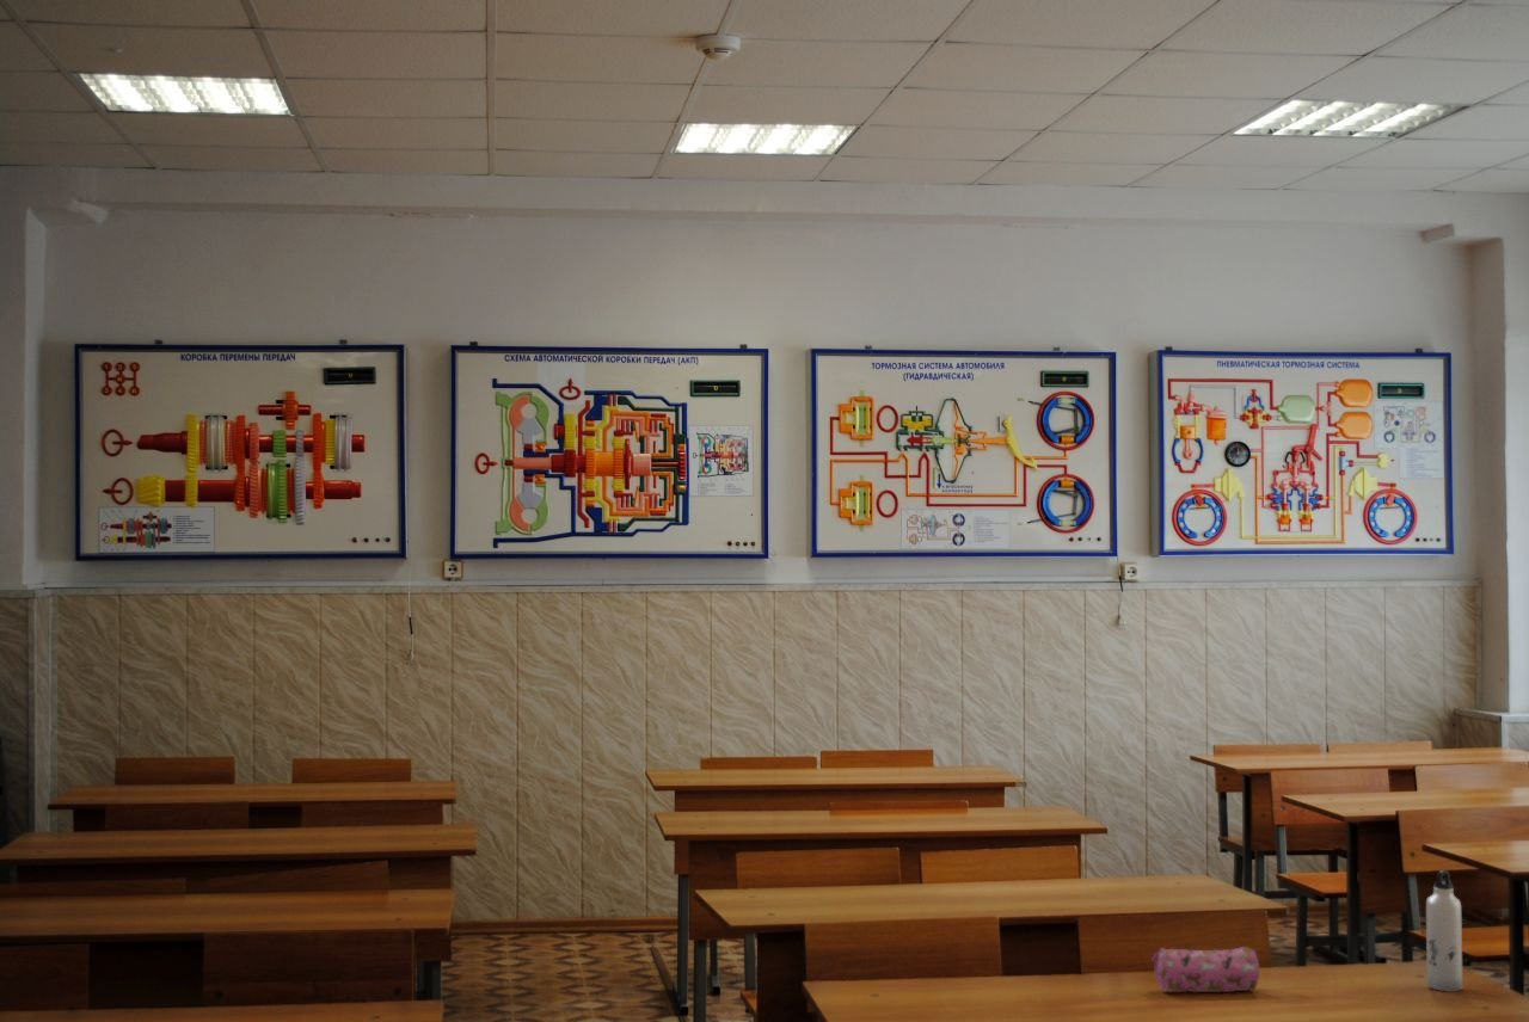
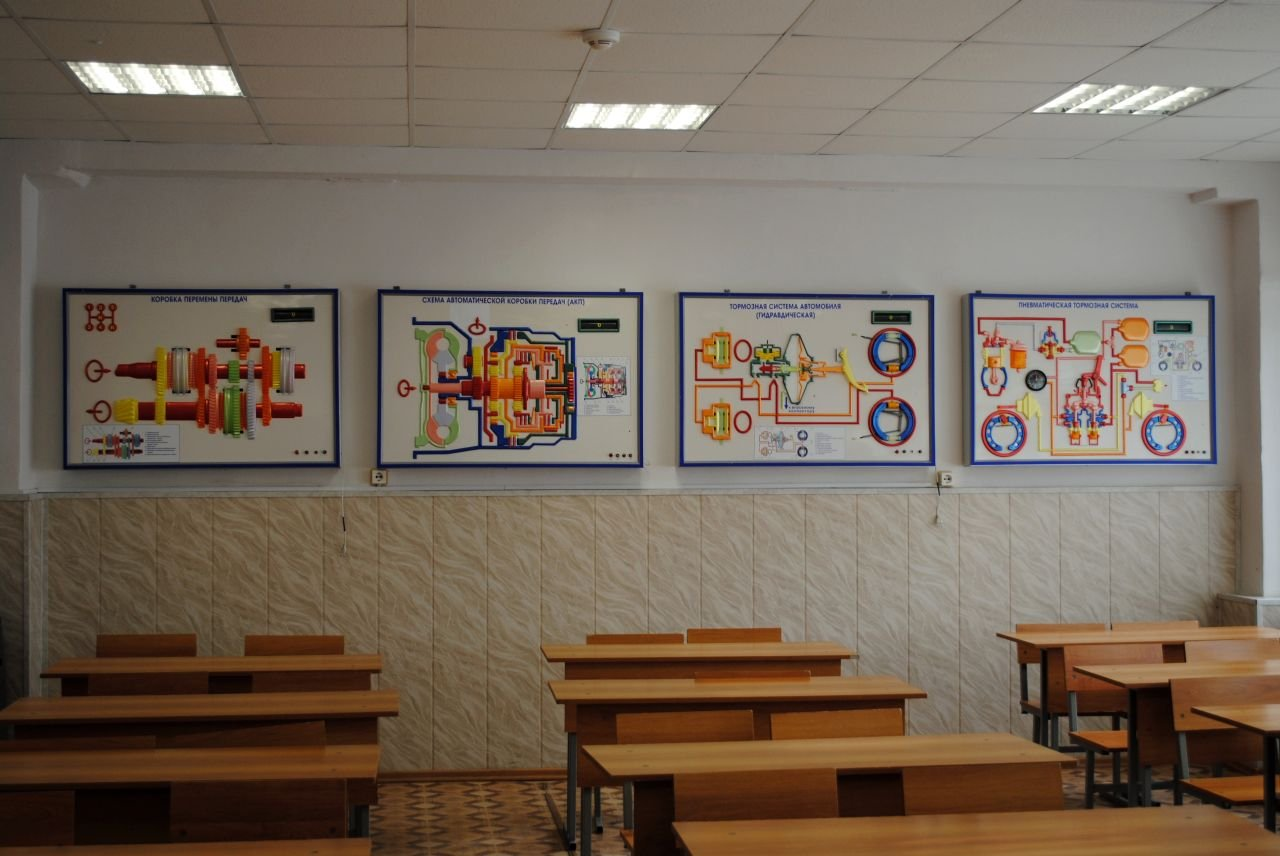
- pencil case [1150,946,1260,993]
- water bottle [1425,869,1463,993]
